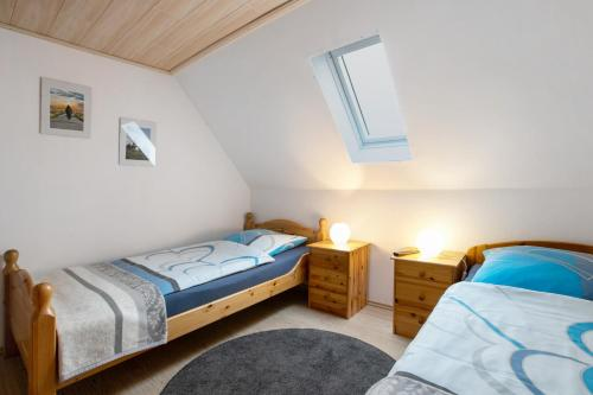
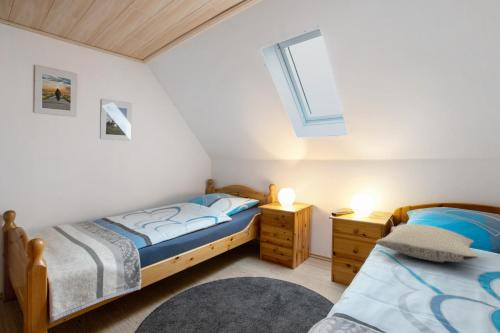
+ pillow [375,223,479,263]
